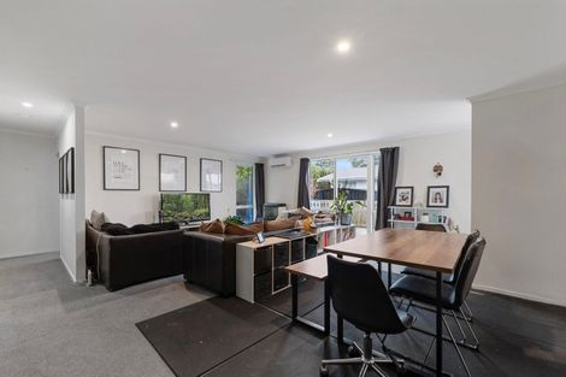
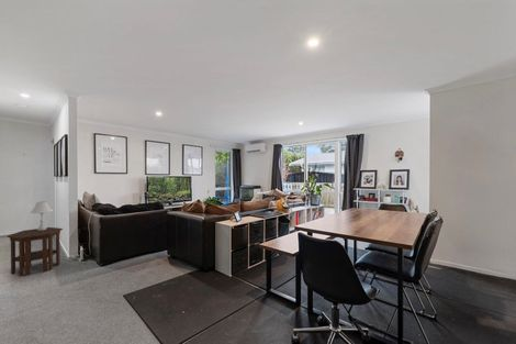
+ side table [5,226,64,277]
+ table lamp [30,200,54,231]
